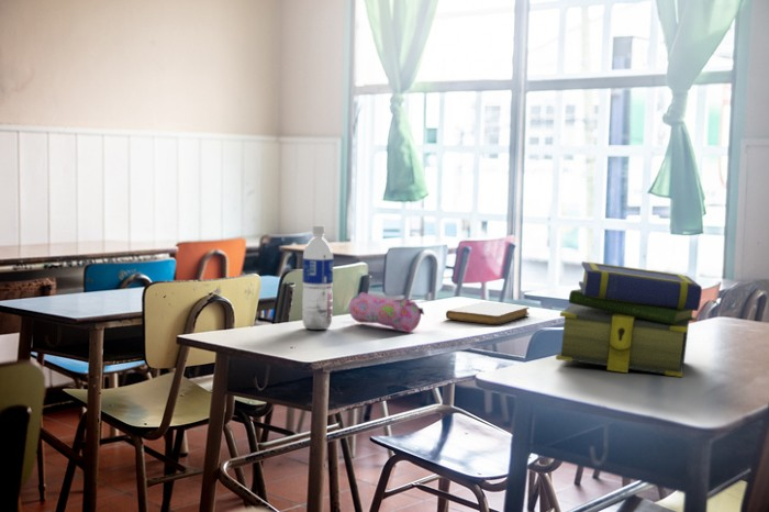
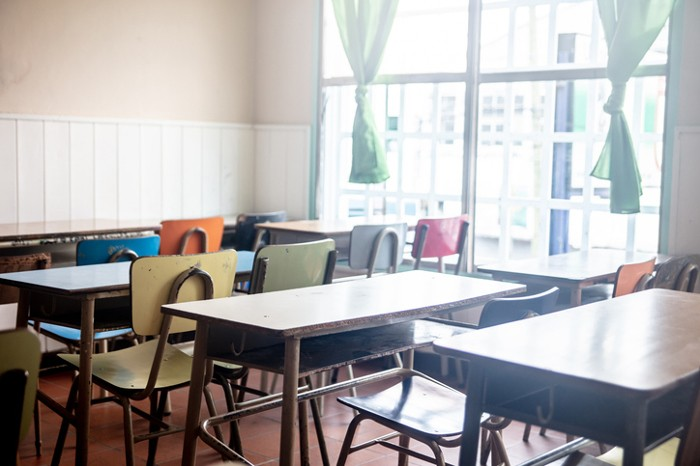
- stack of books [555,260,703,378]
- notebook [445,301,531,325]
- water bottle [301,224,334,331]
- pencil case [348,291,425,333]
